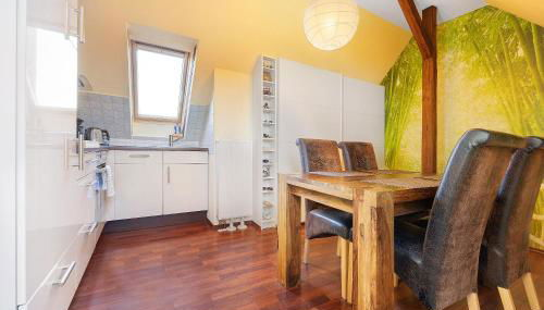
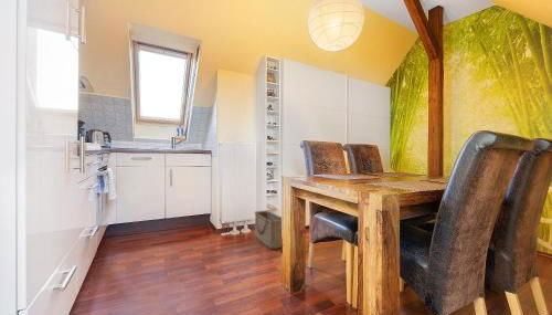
+ basket [253,209,283,250]
